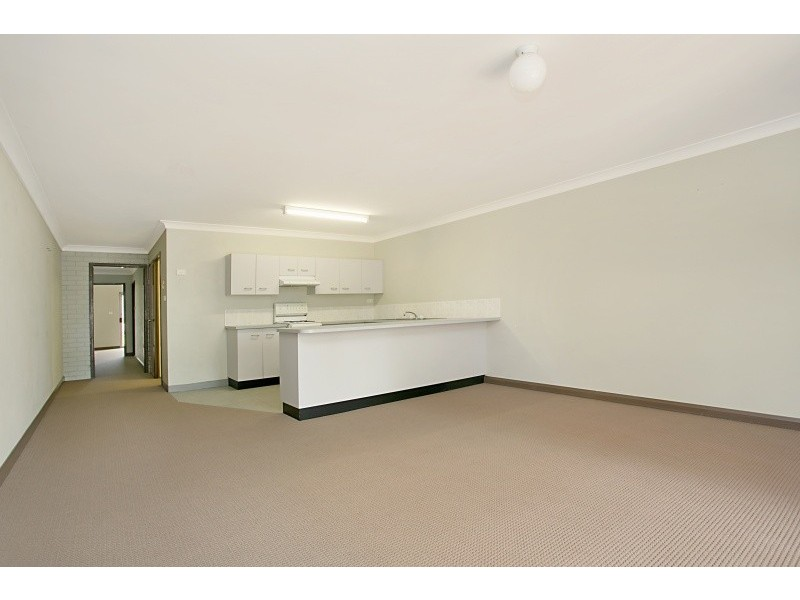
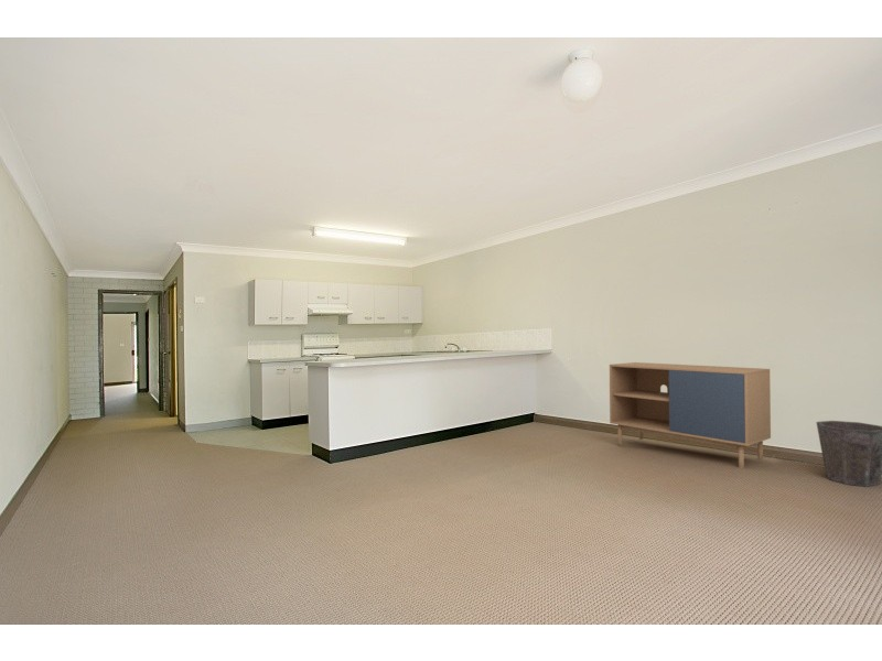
+ storage cabinet [609,361,772,469]
+ waste bin [816,420,882,488]
